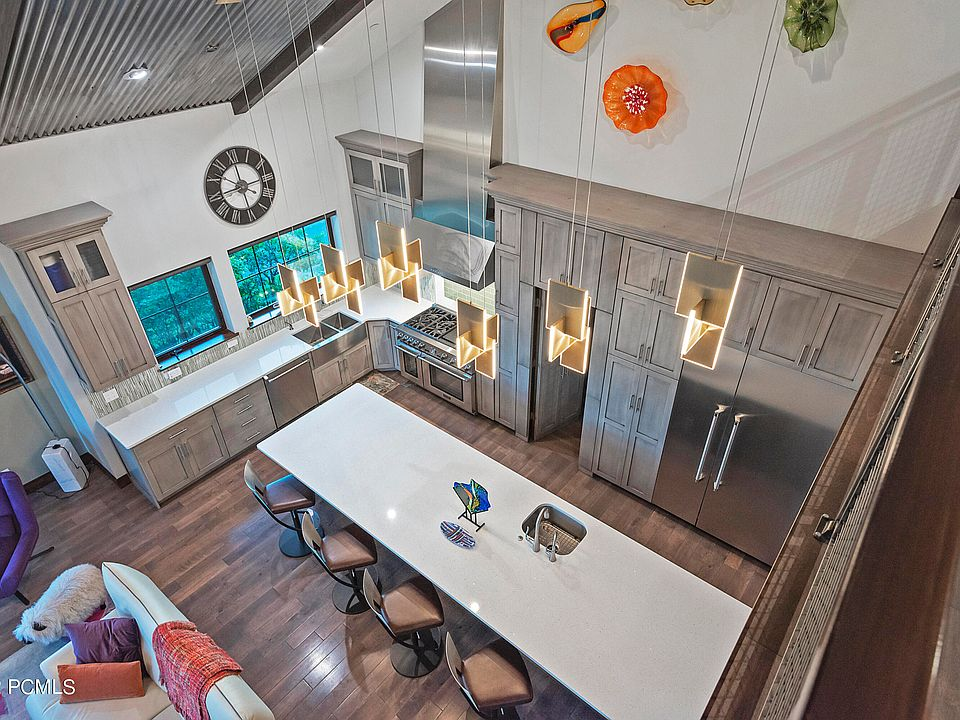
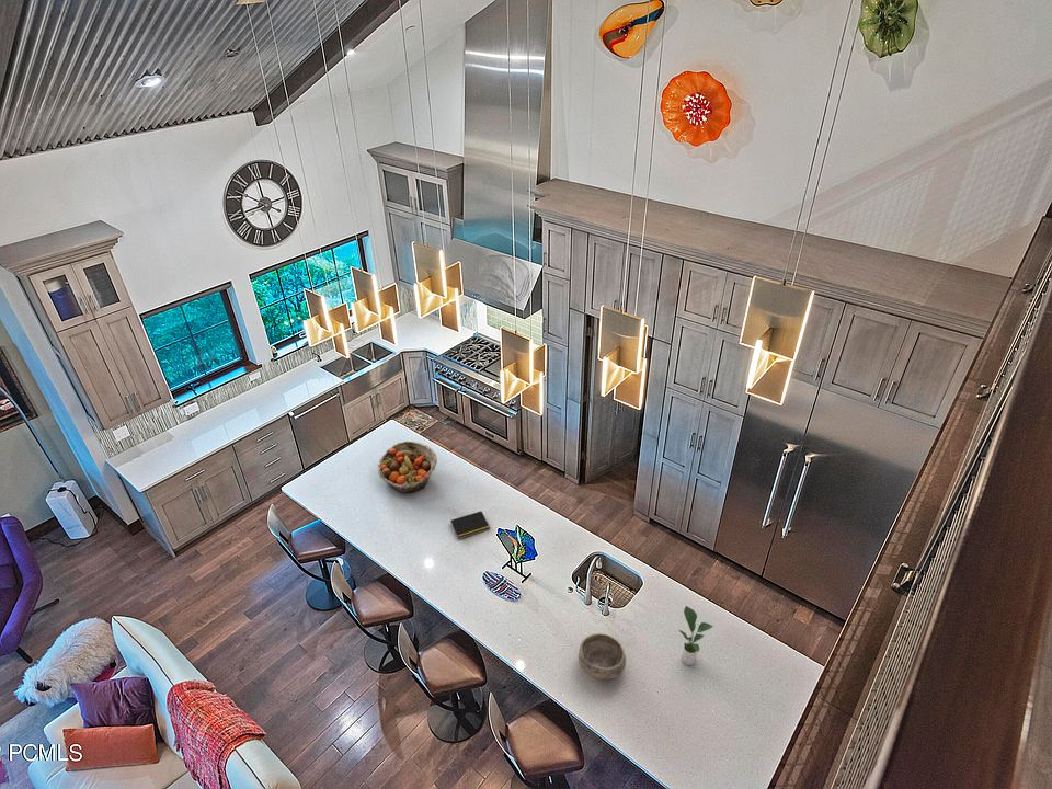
+ bowl [578,632,627,681]
+ fruit basket [377,441,438,493]
+ notepad [449,510,491,540]
+ potted plant [678,605,714,666]
